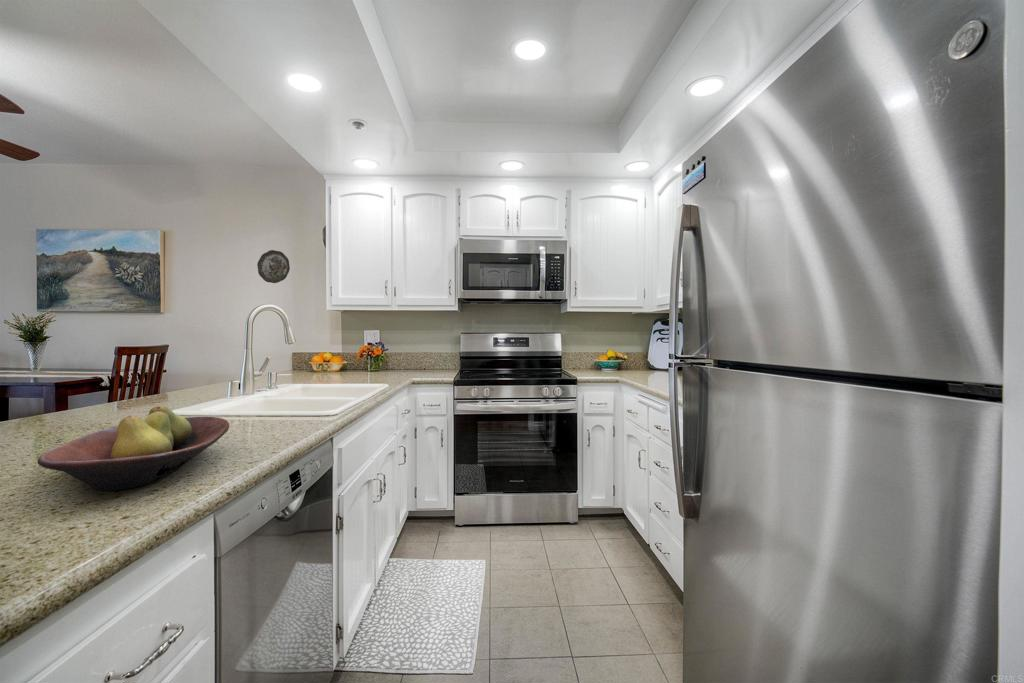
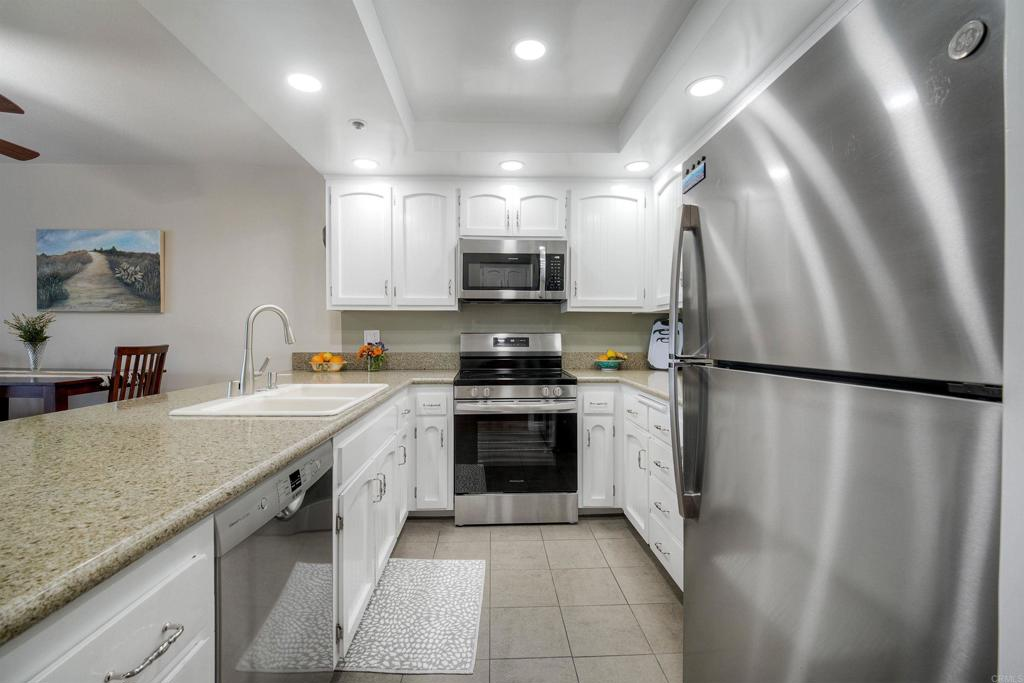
- decorative plate [256,249,291,284]
- fruit bowl [36,405,230,491]
